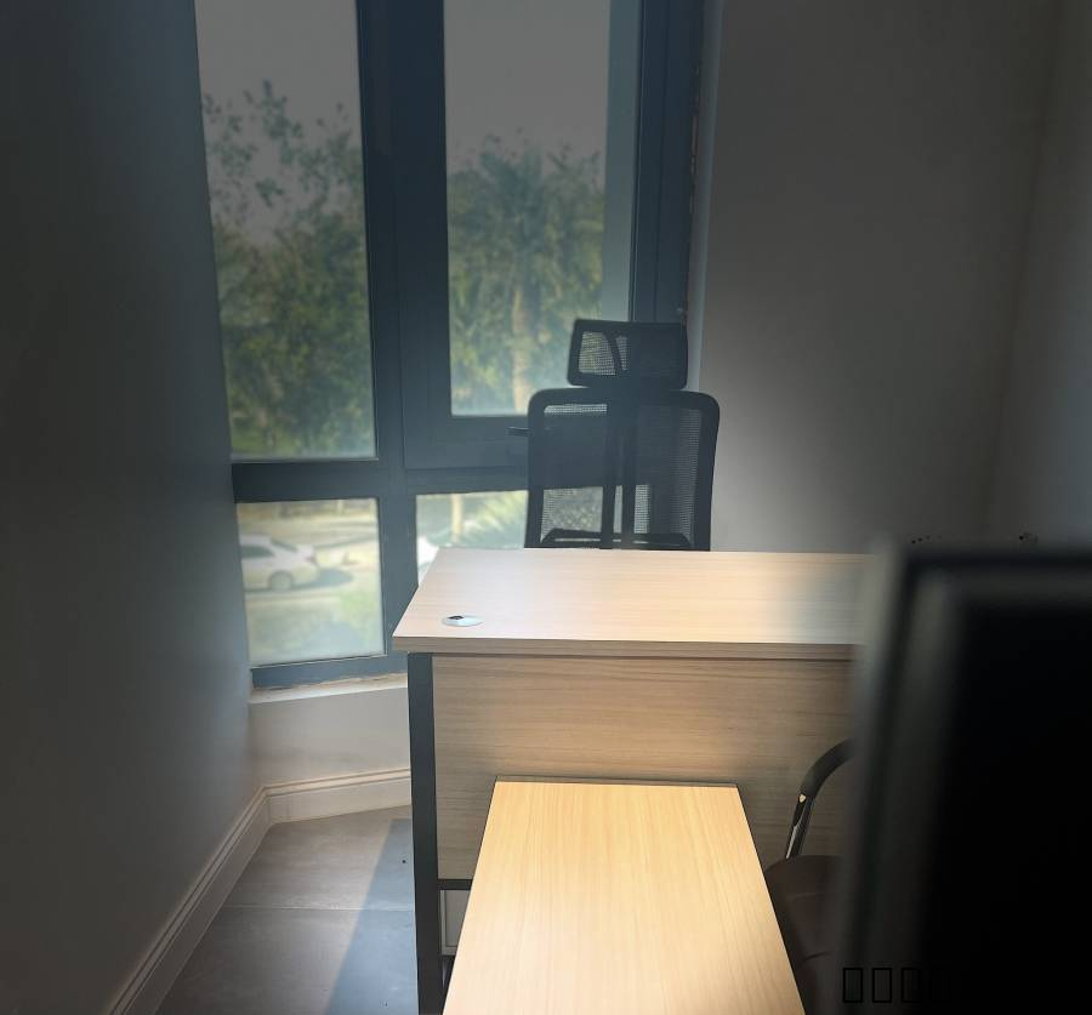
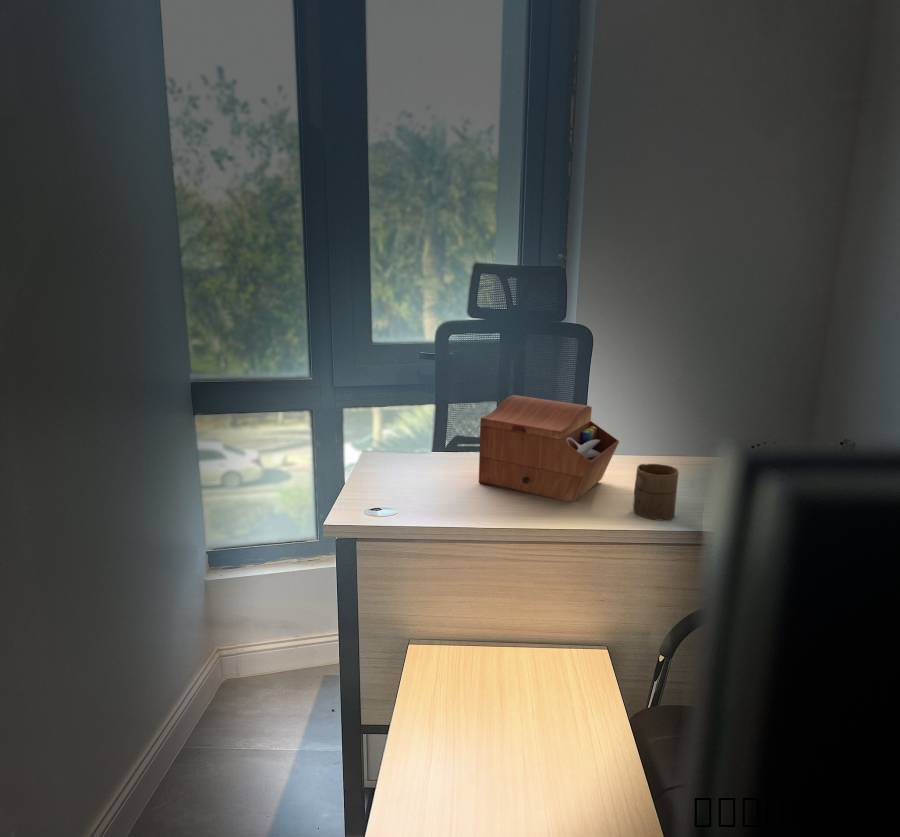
+ sewing box [478,394,620,503]
+ cup [632,463,680,522]
